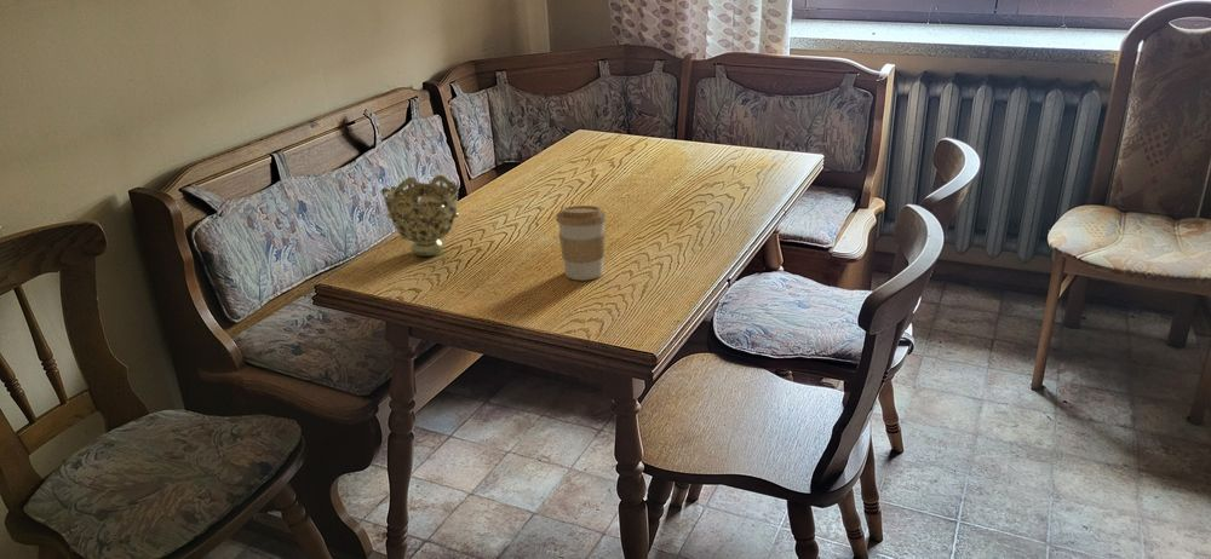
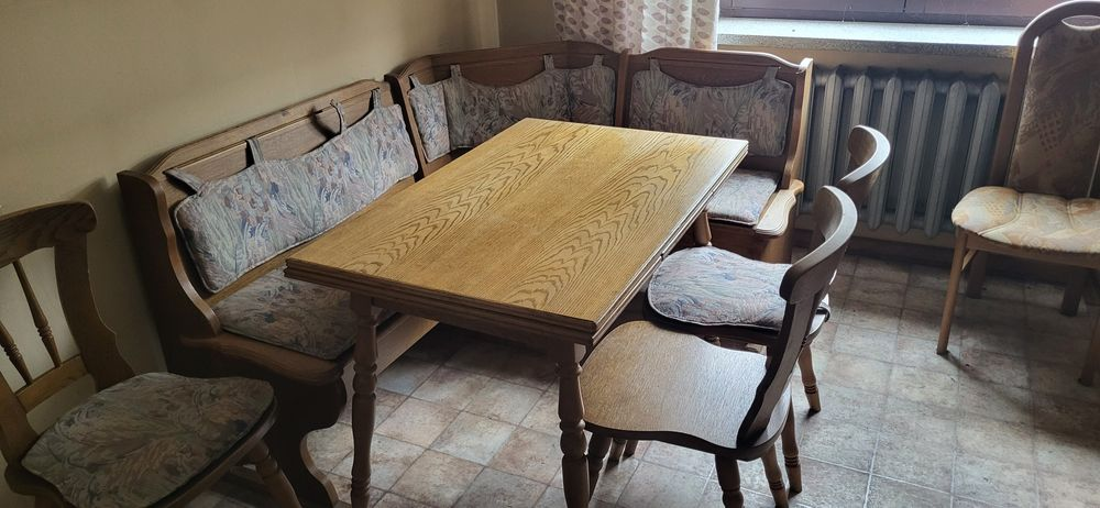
- decorative bowl [380,174,460,258]
- coffee cup [555,204,608,282]
